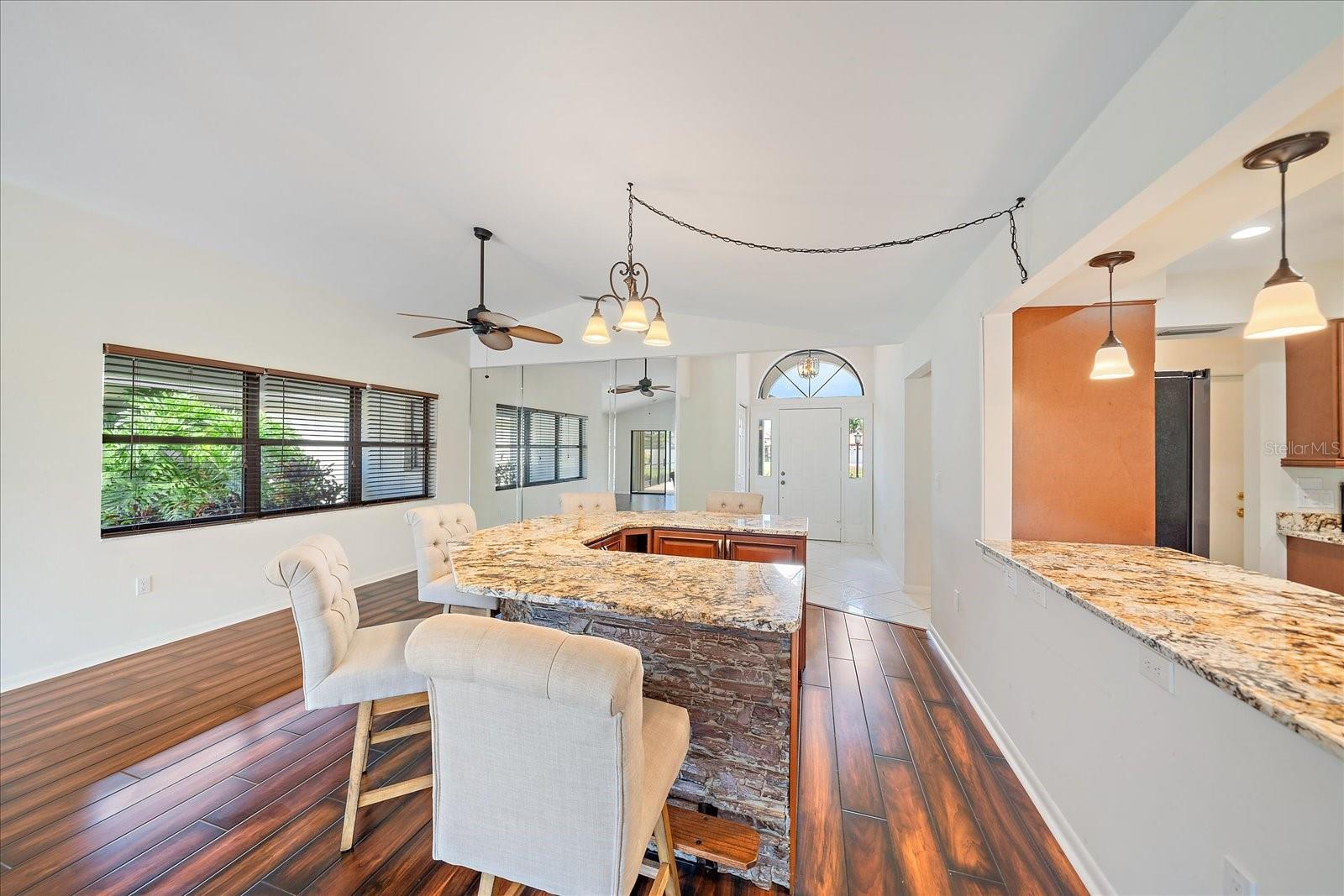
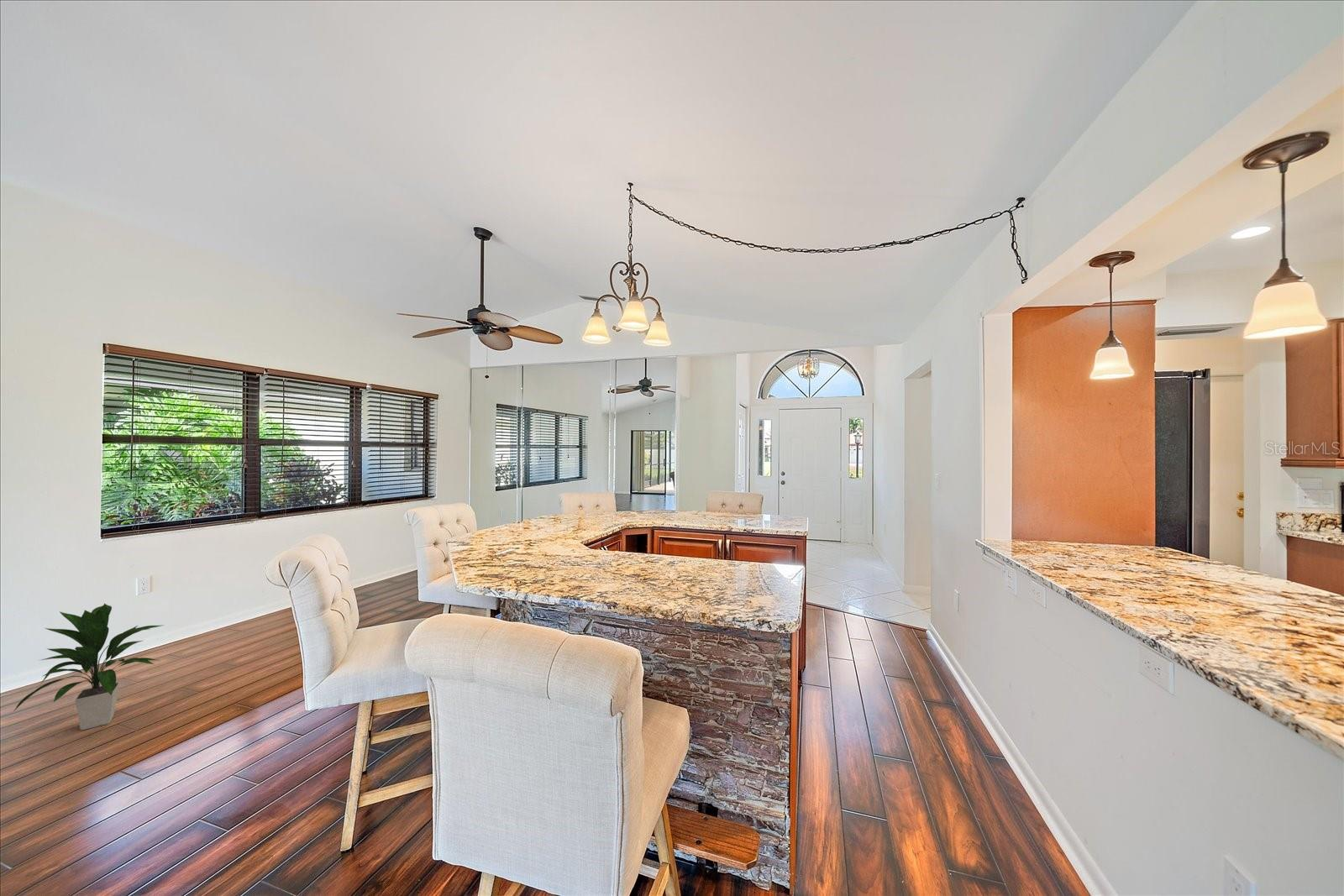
+ indoor plant [13,602,165,731]
